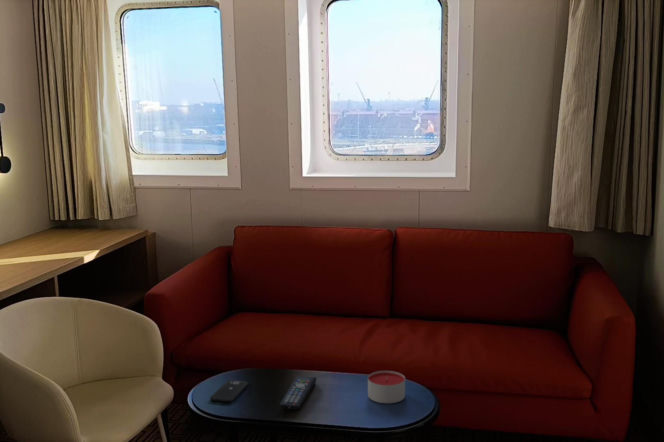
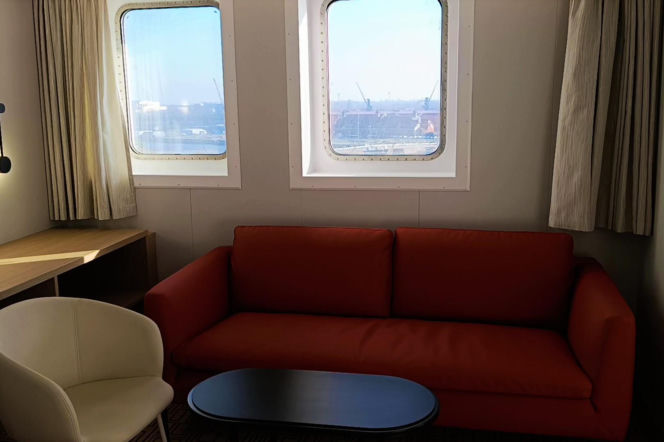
- smartphone [209,379,249,403]
- remote control [279,375,318,410]
- candle [367,370,406,404]
